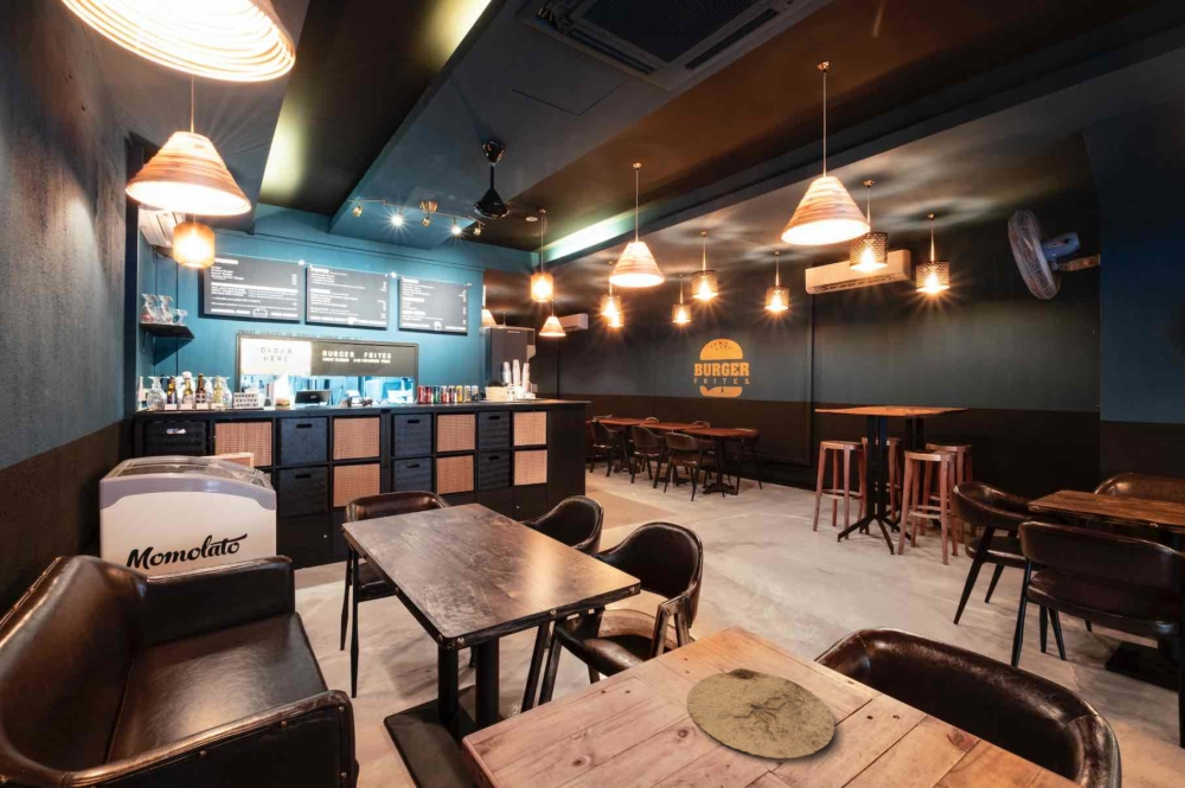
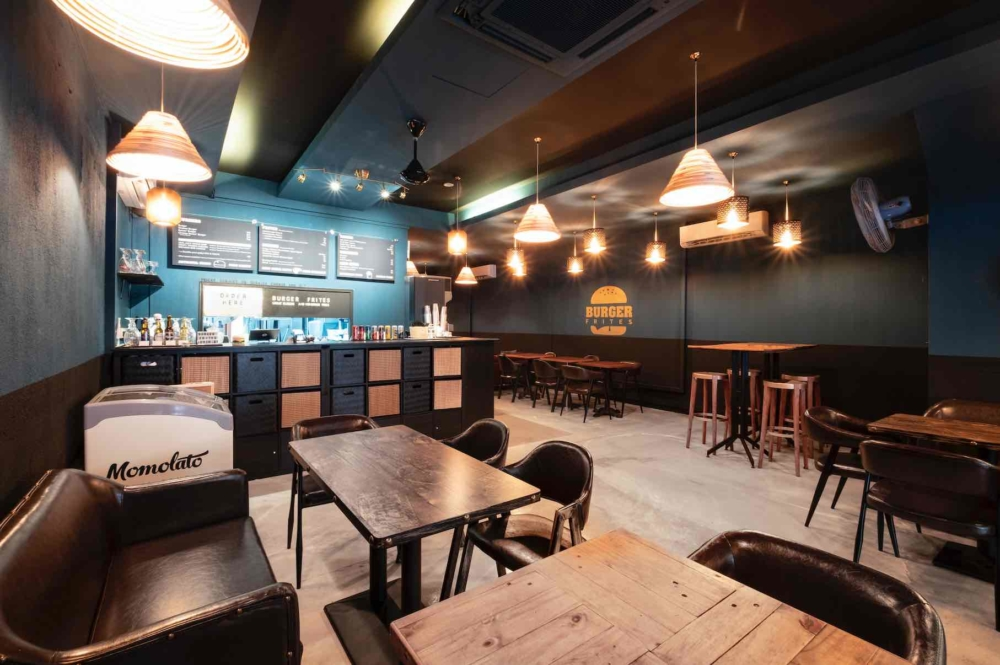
- plate [686,667,835,760]
